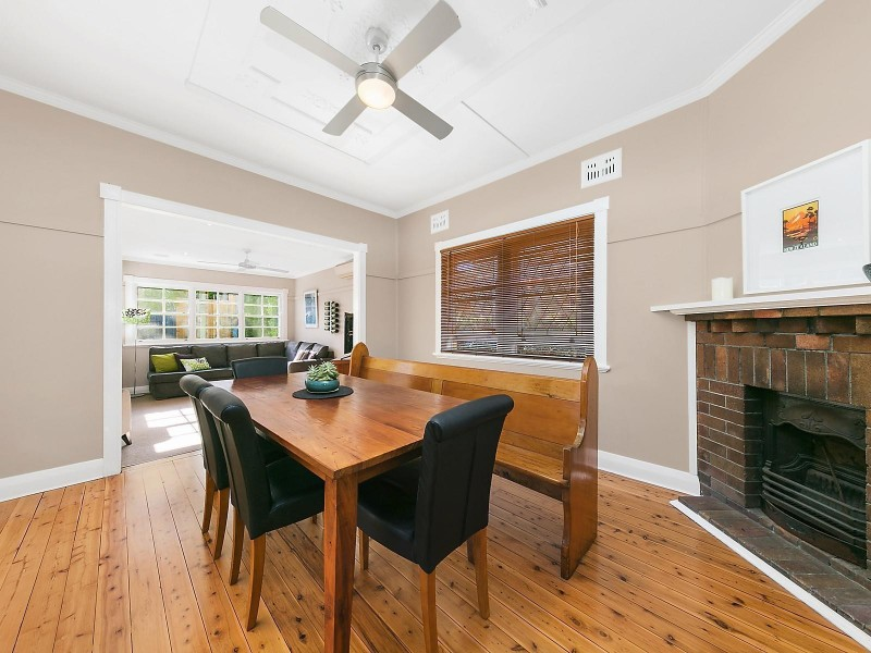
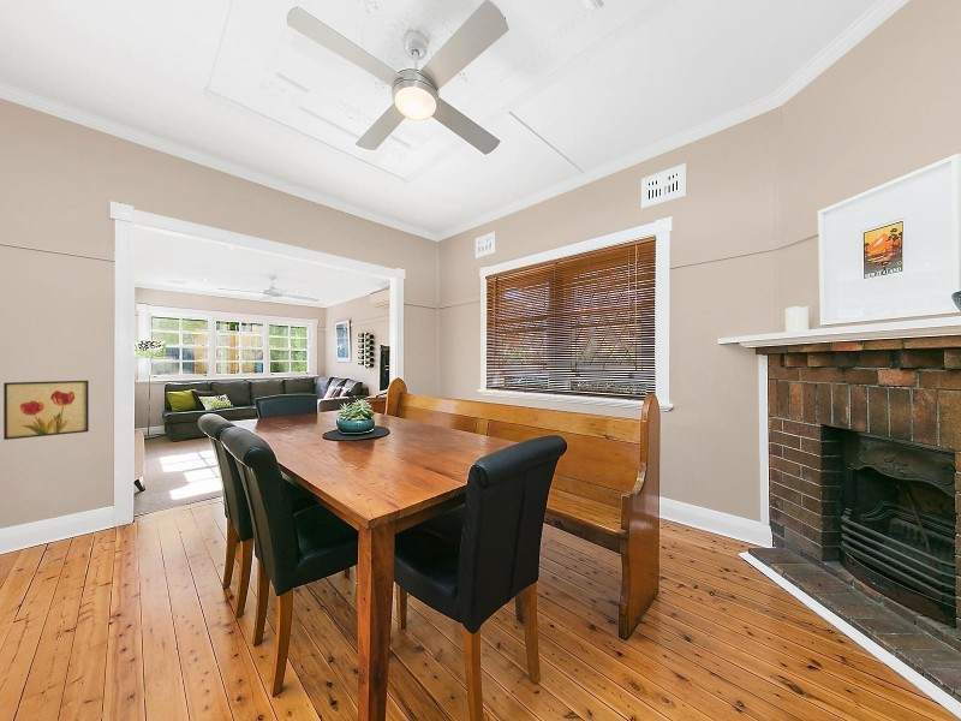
+ wall art [2,380,90,441]
